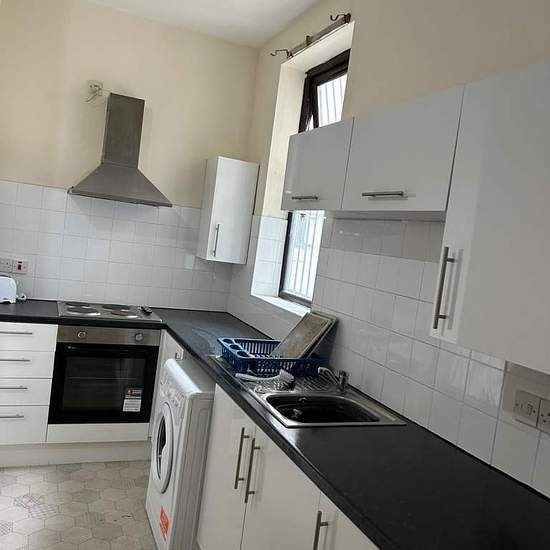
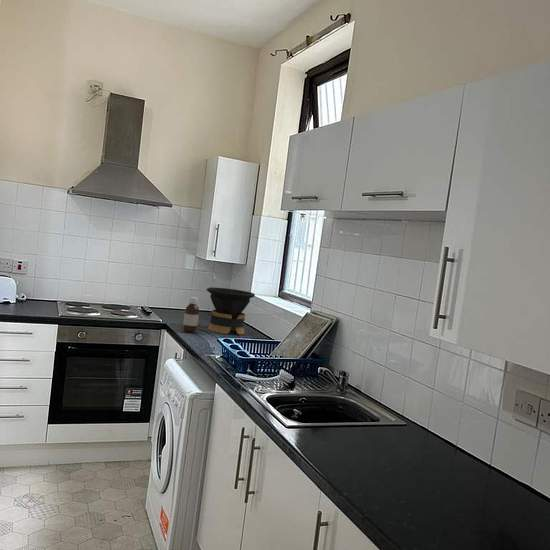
+ bottle [182,296,200,333]
+ coffee maker [206,286,256,336]
